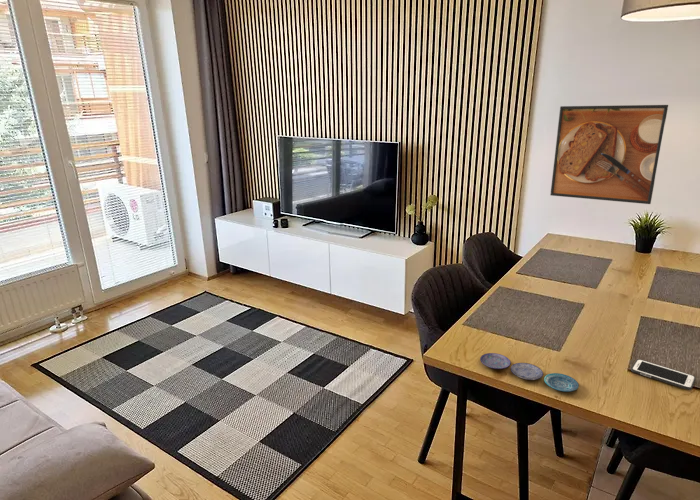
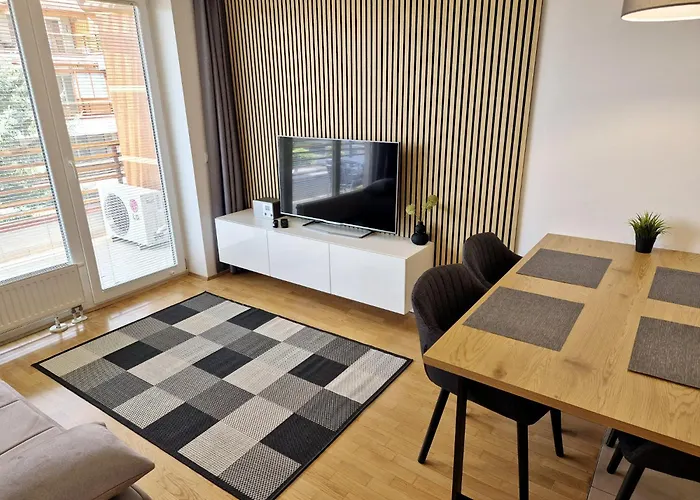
- plate [479,352,580,393]
- cell phone [630,358,697,391]
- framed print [549,104,669,205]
